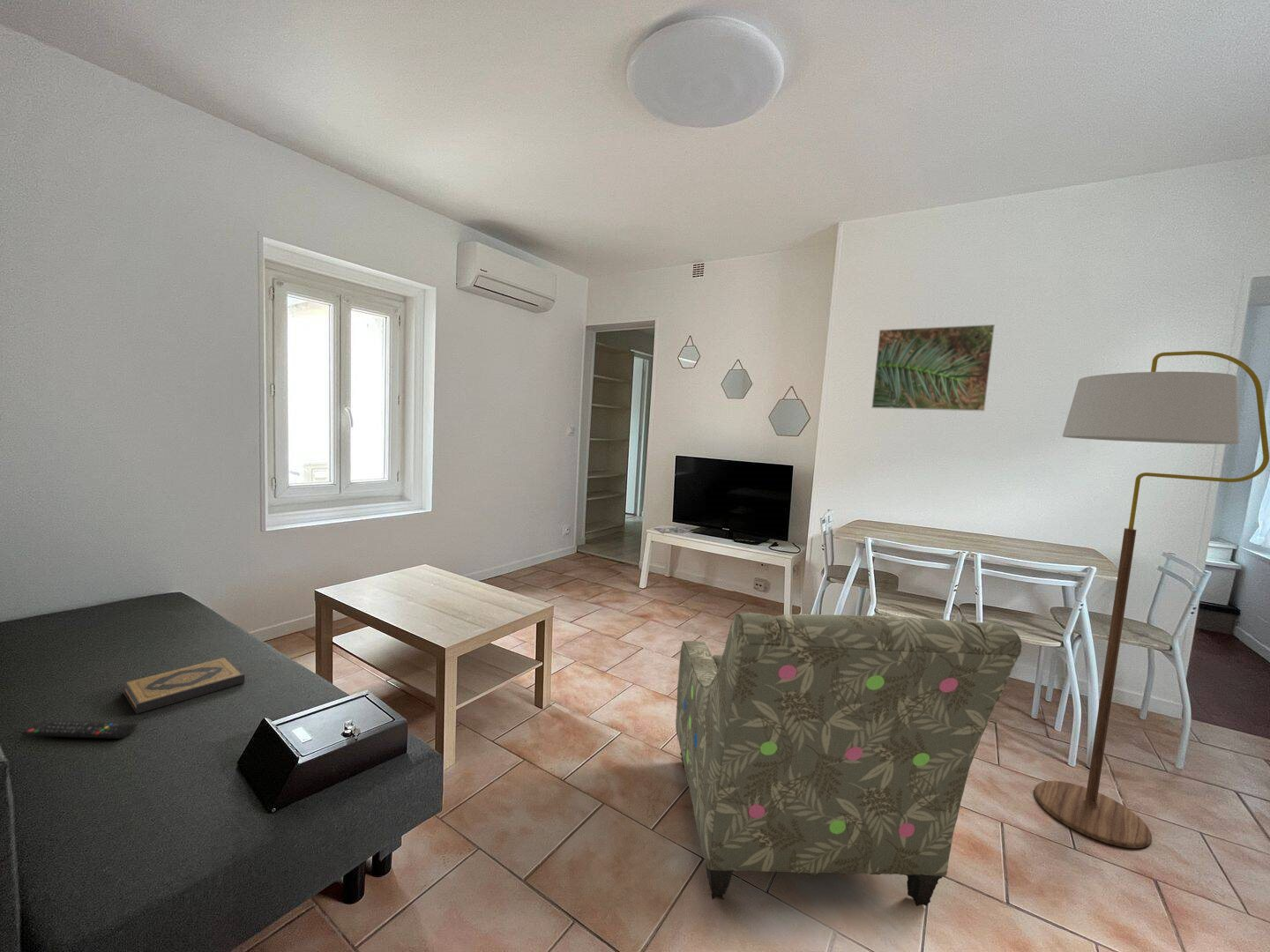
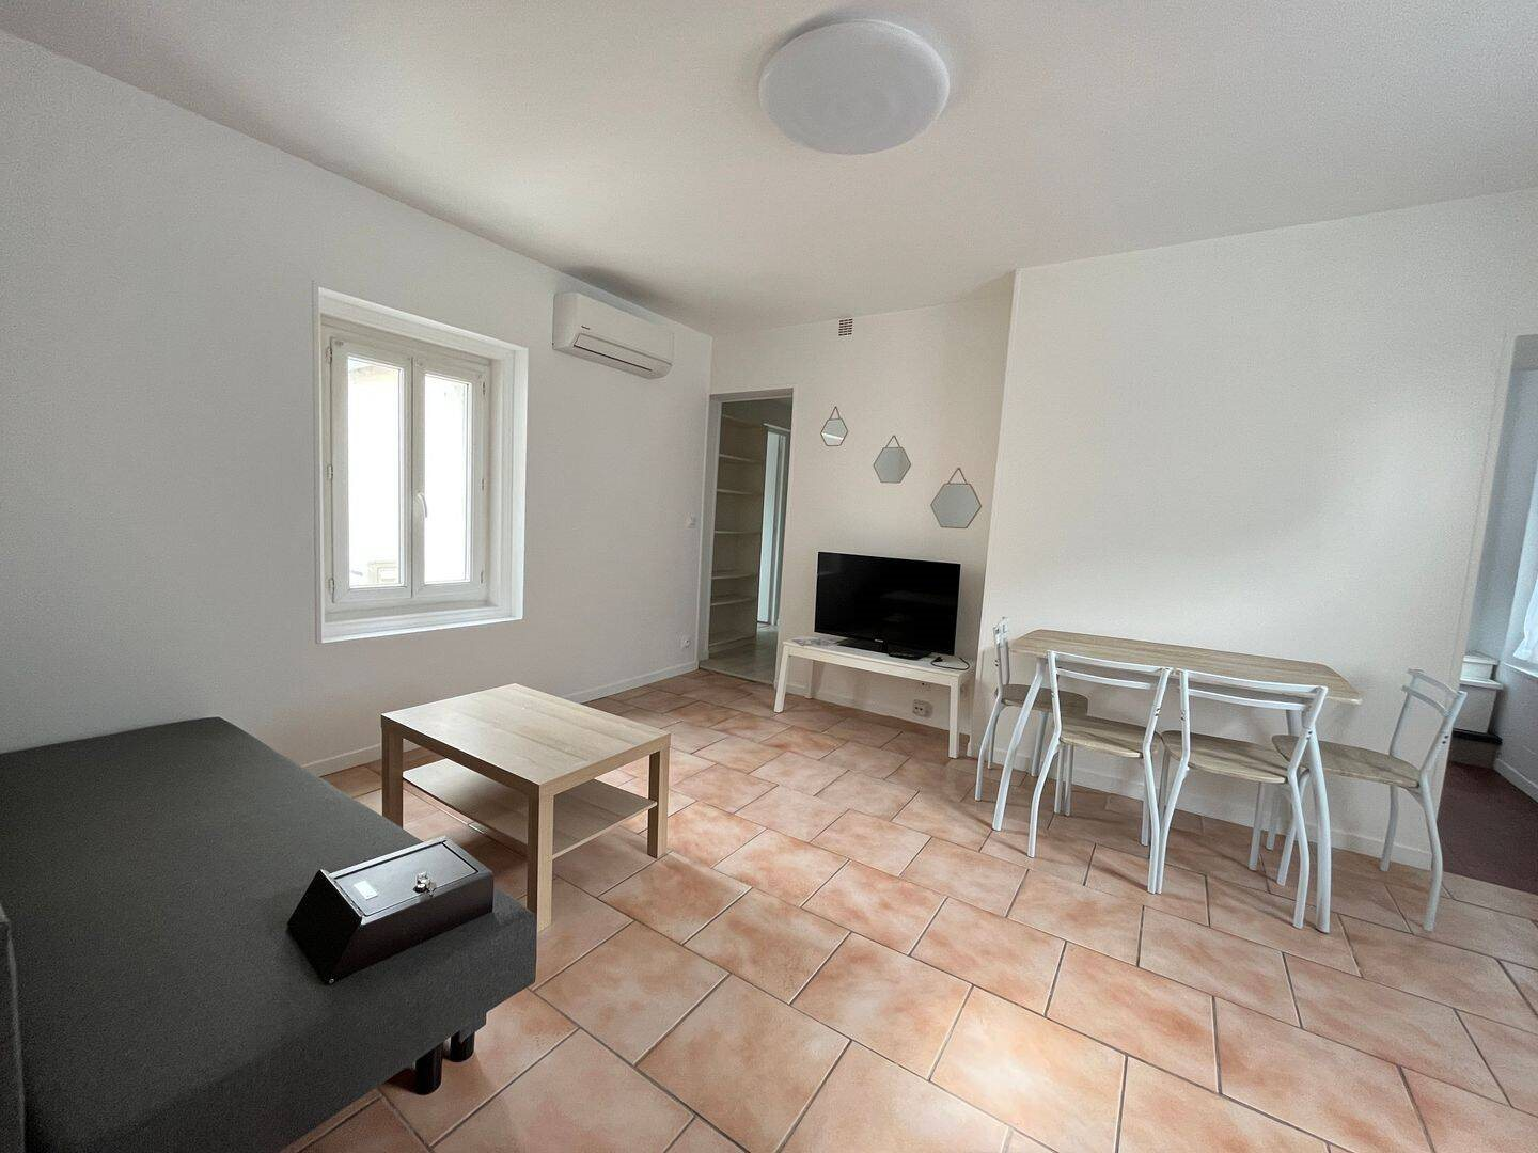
- floor lamp [1034,350,1270,849]
- armchair [675,612,1022,907]
- hardback book [122,656,245,715]
- remote control [21,719,138,740]
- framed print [870,324,996,413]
